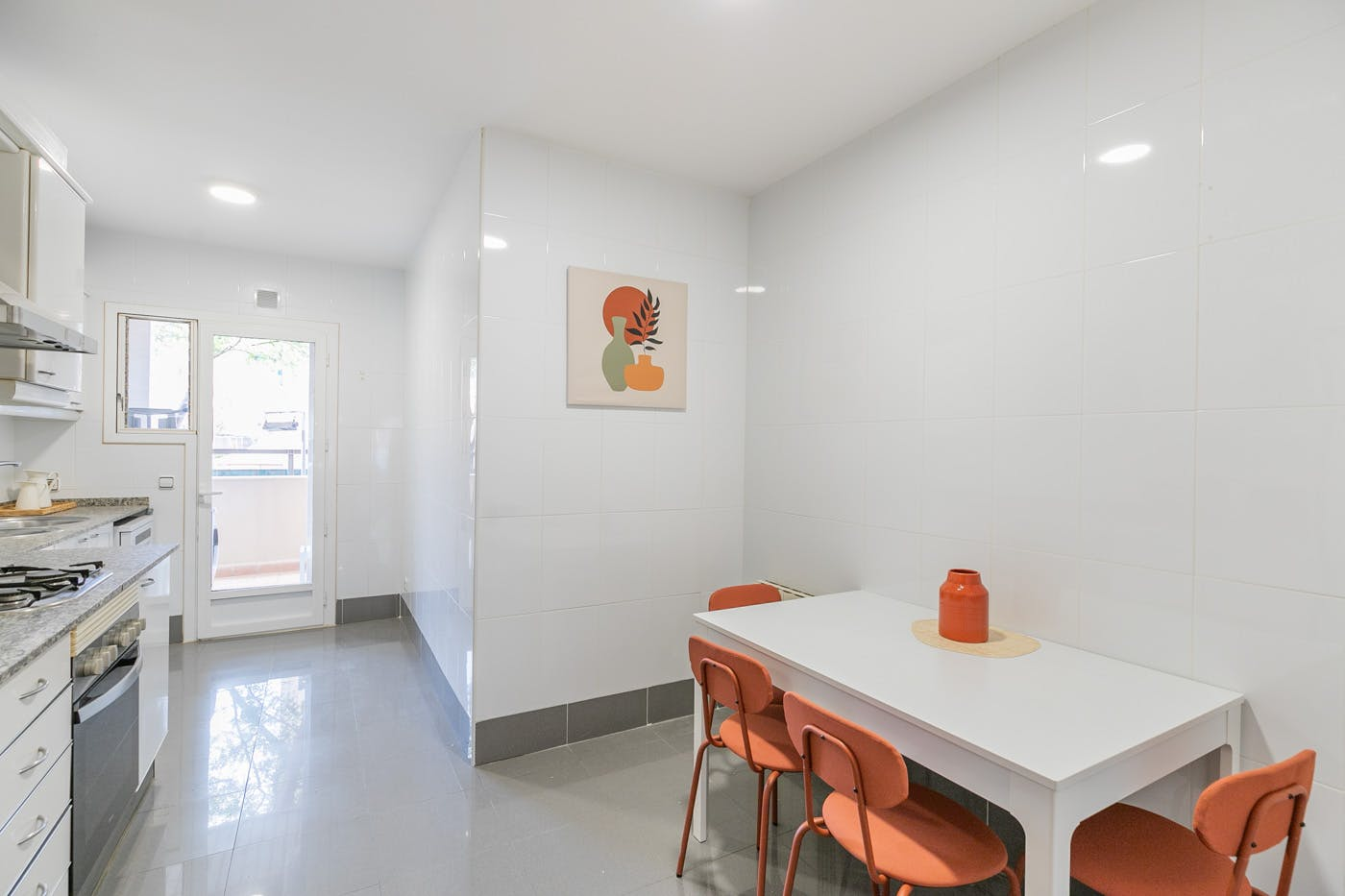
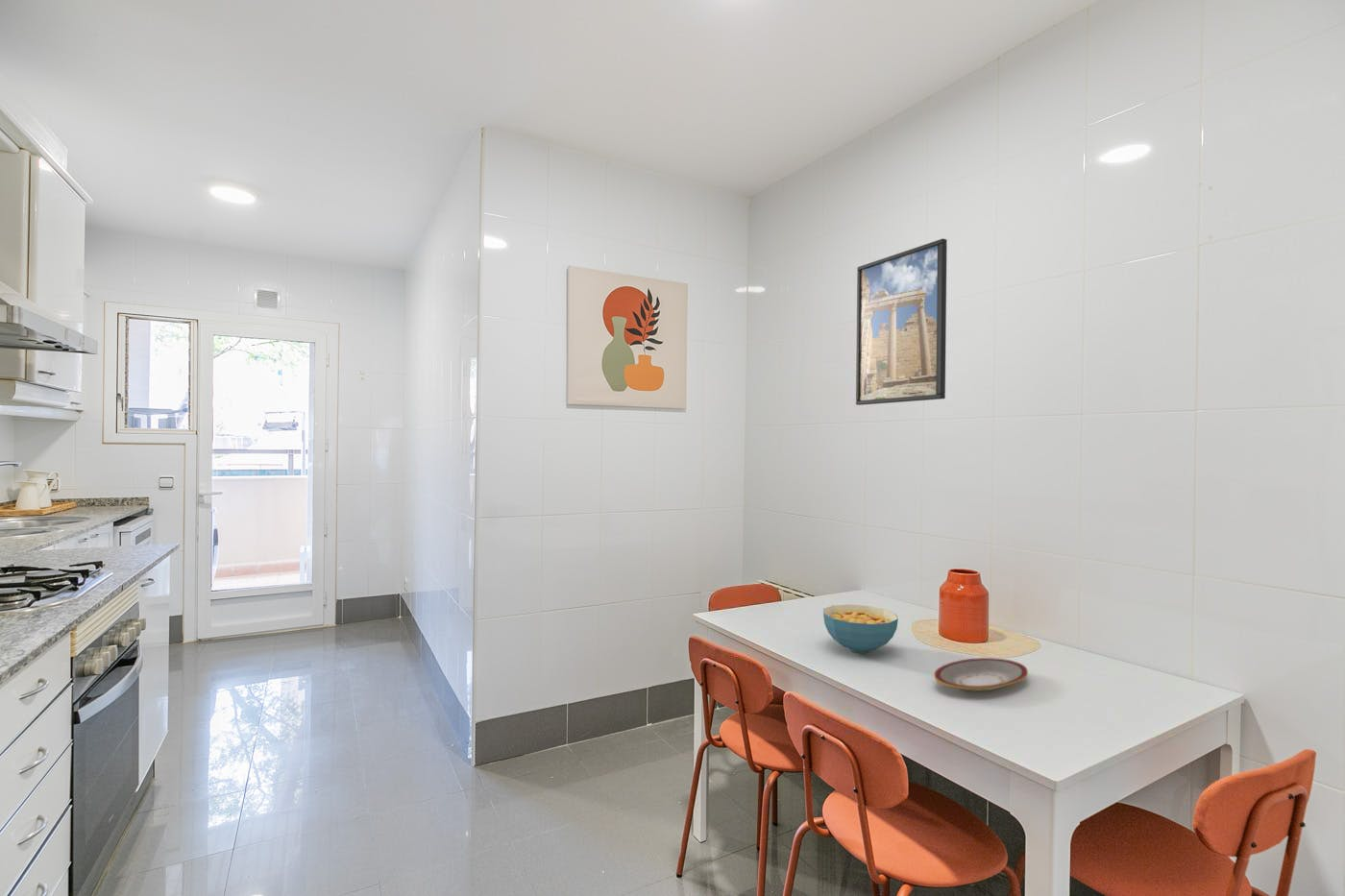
+ cereal bowl [822,604,899,654]
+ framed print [855,238,948,406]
+ plate [933,657,1029,691]
